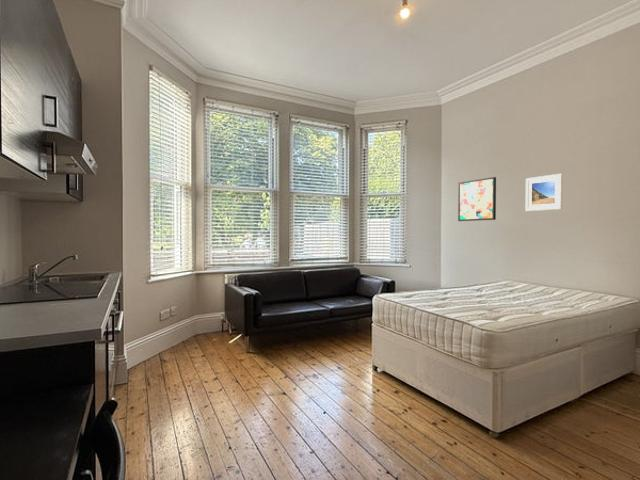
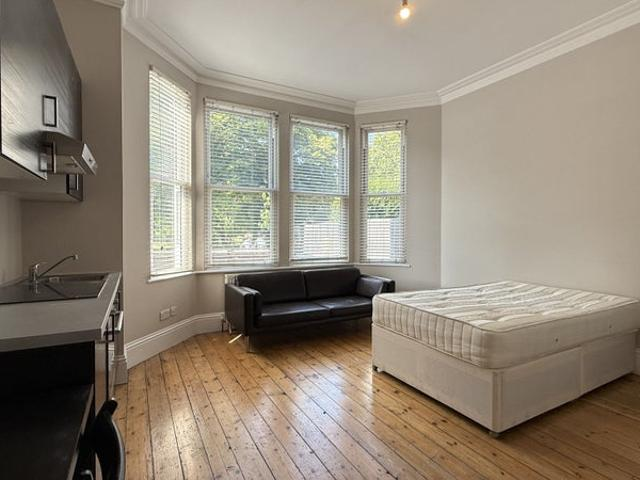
- wall art [457,176,497,222]
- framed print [525,173,563,212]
